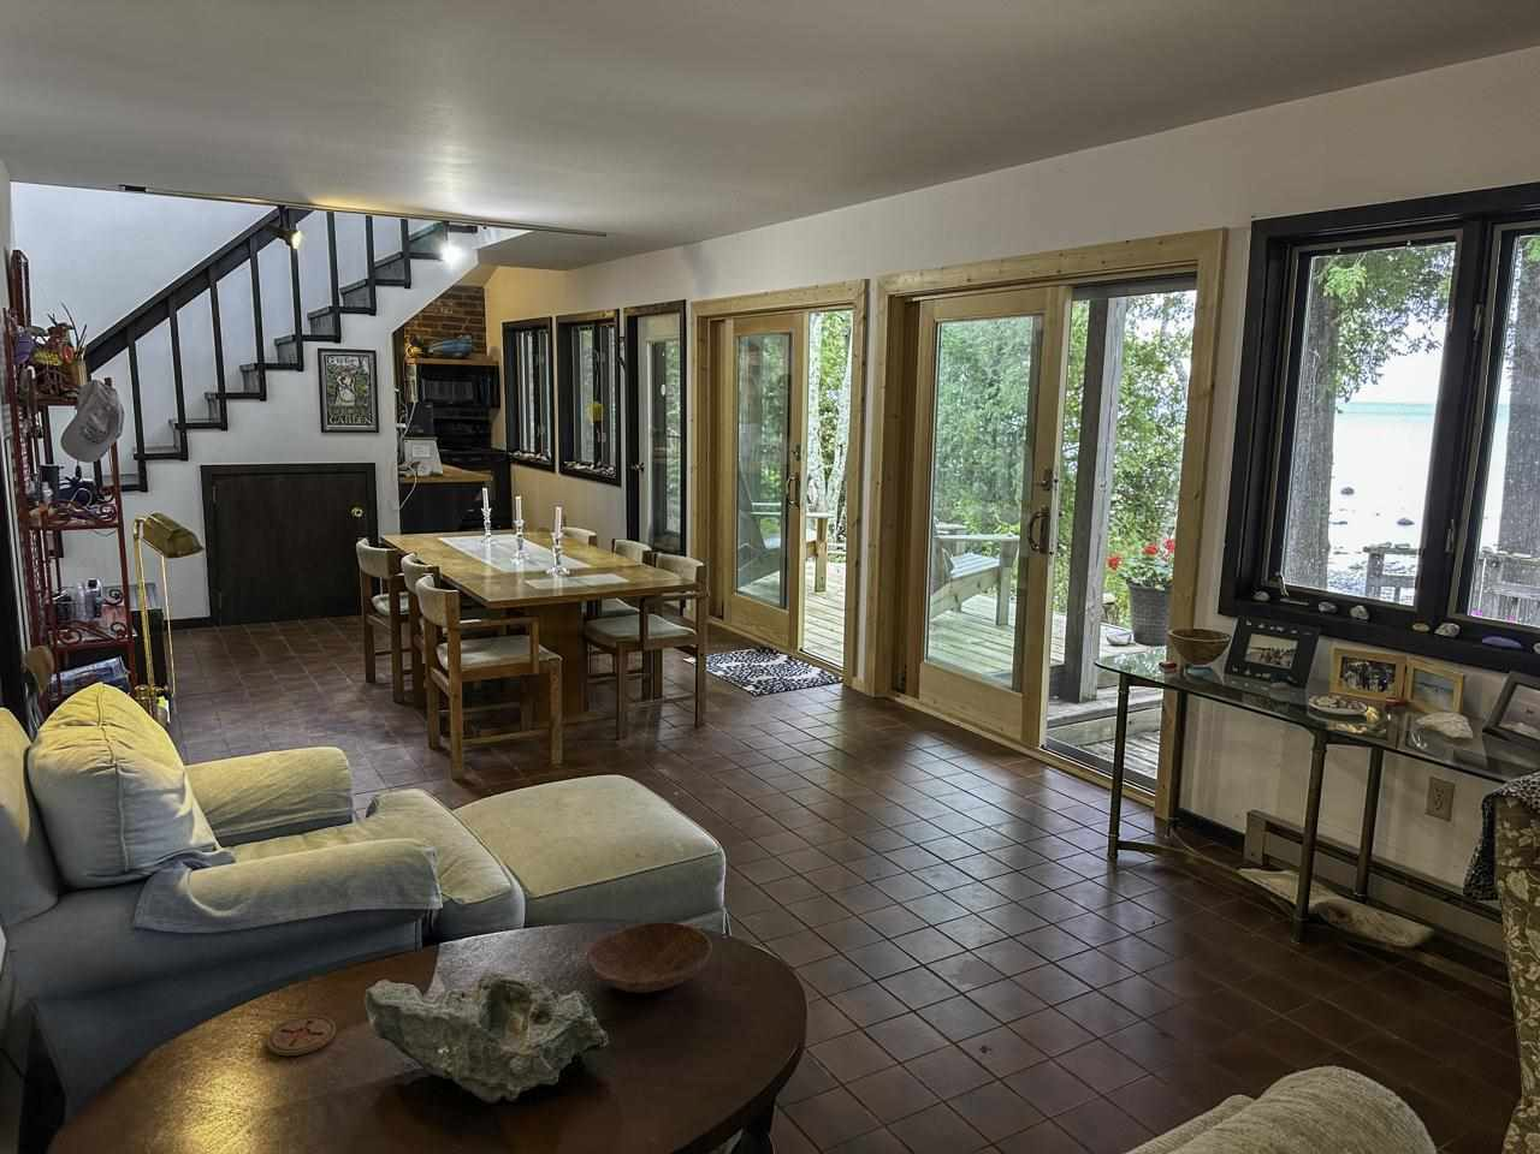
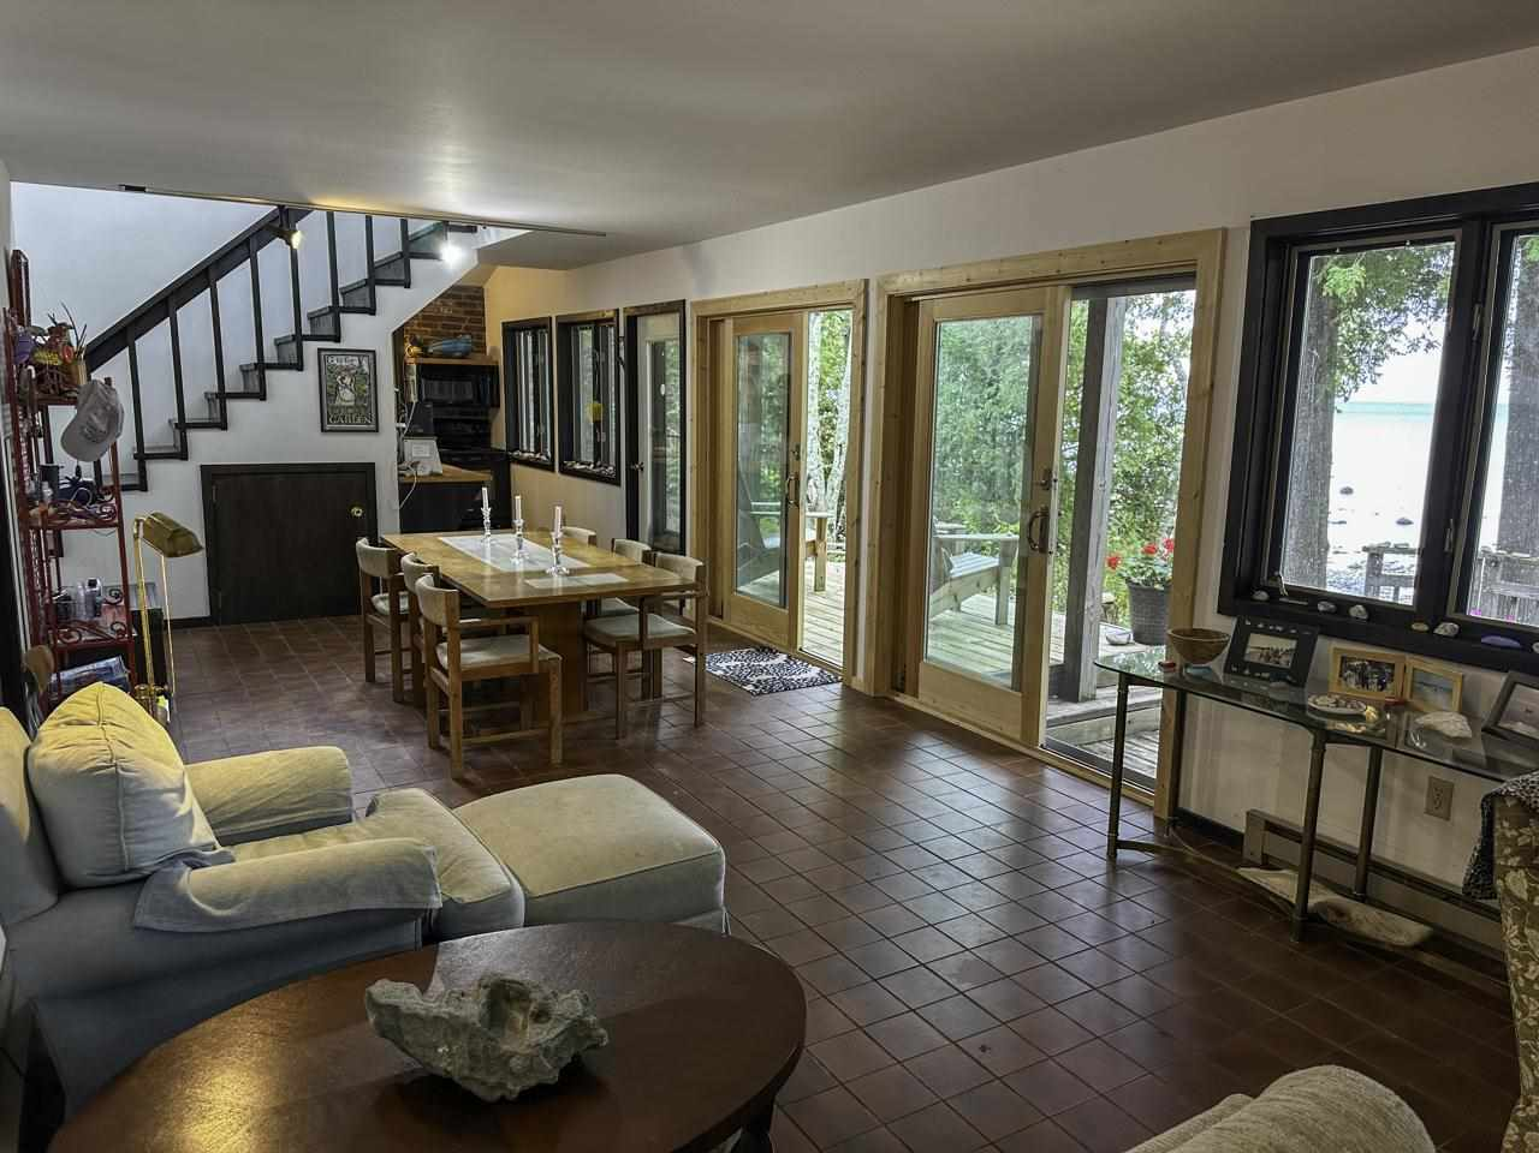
- coaster [264,1015,337,1057]
- bowl [586,921,713,994]
